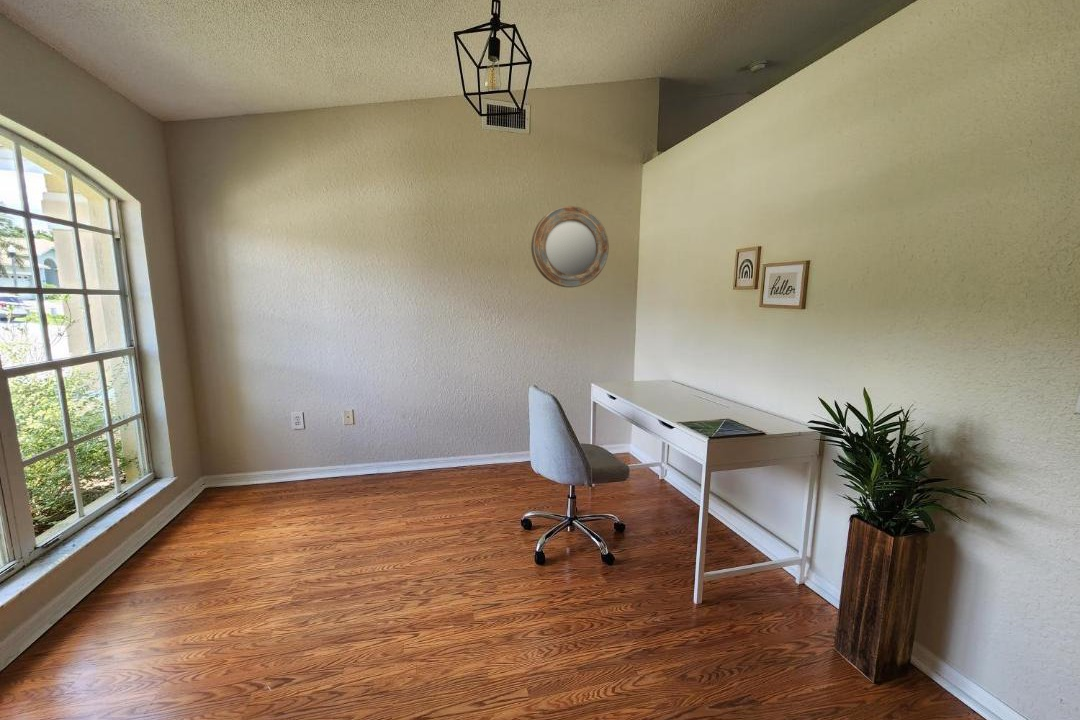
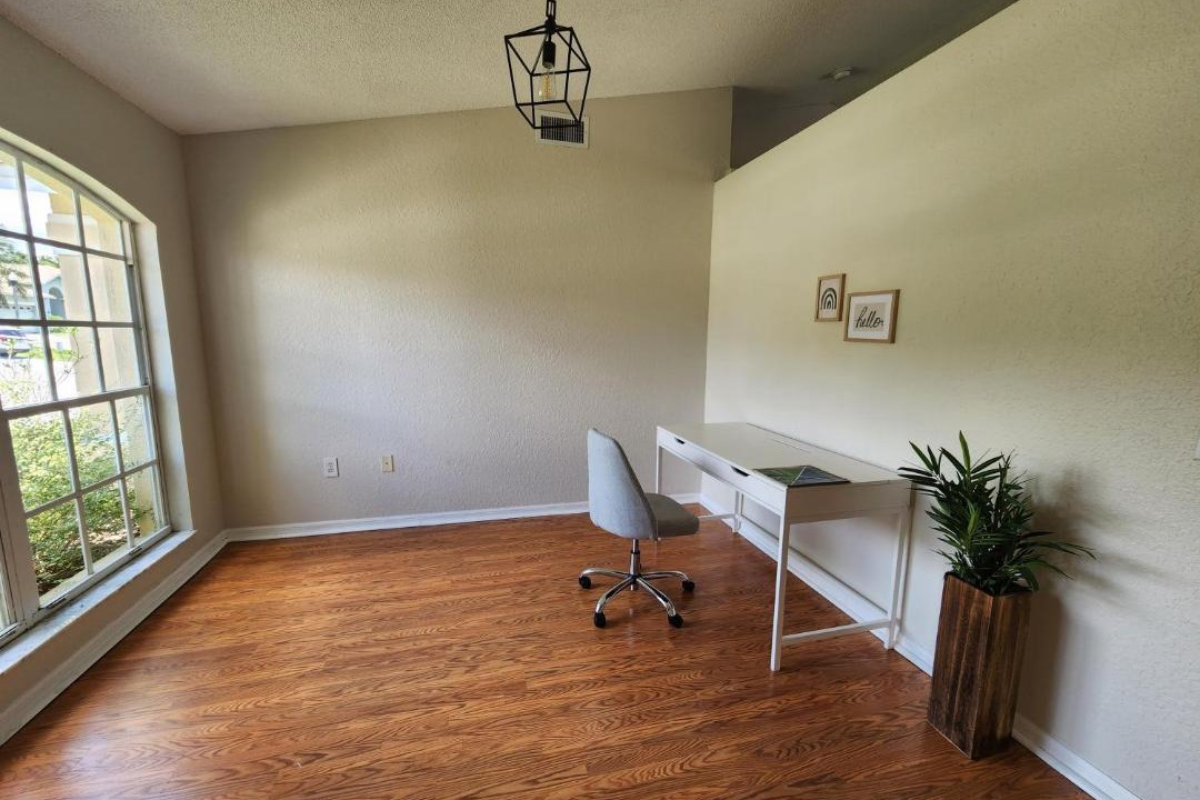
- home mirror [530,205,610,289]
